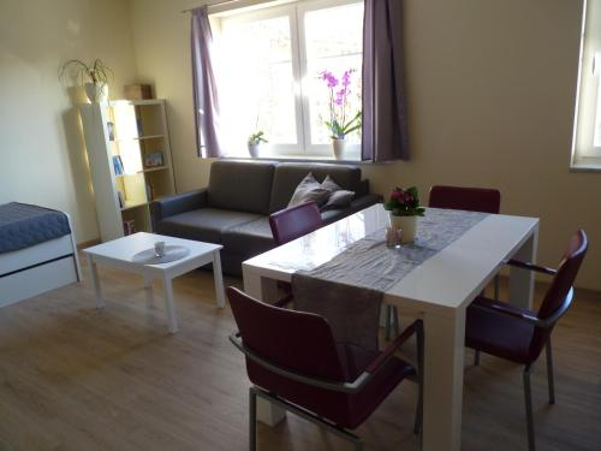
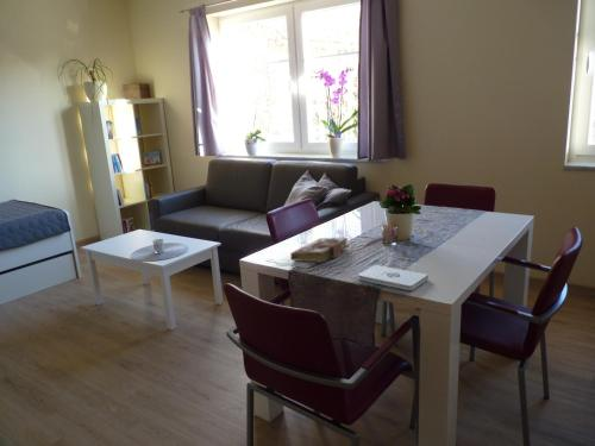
+ notepad [357,264,430,291]
+ book [289,237,350,263]
